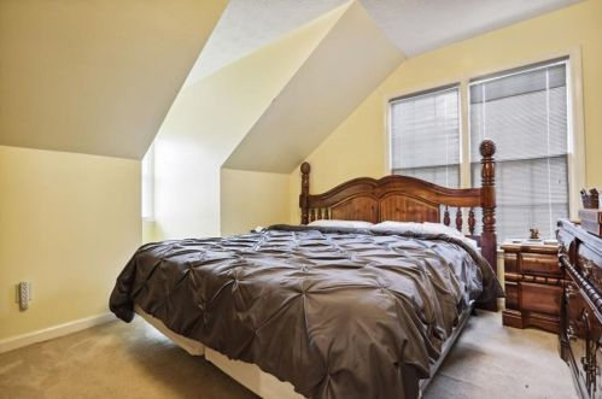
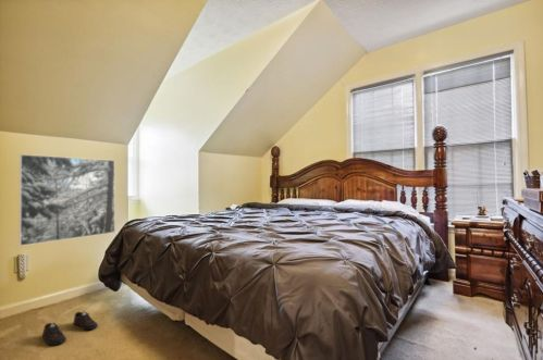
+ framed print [18,153,116,247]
+ shoe [41,310,99,346]
